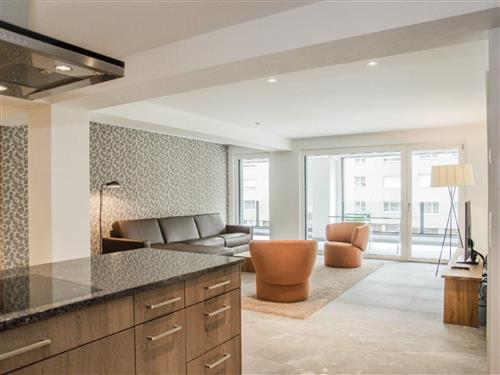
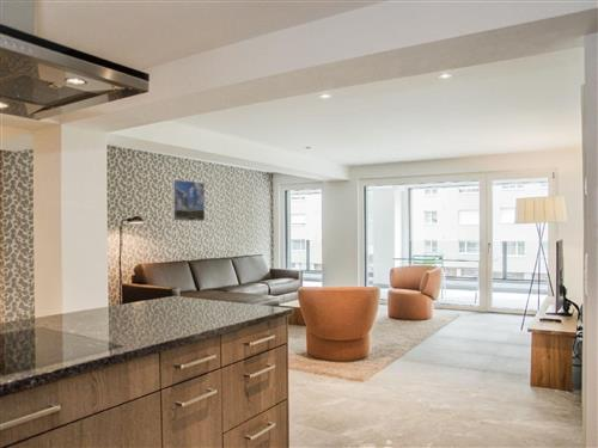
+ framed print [172,179,206,222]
